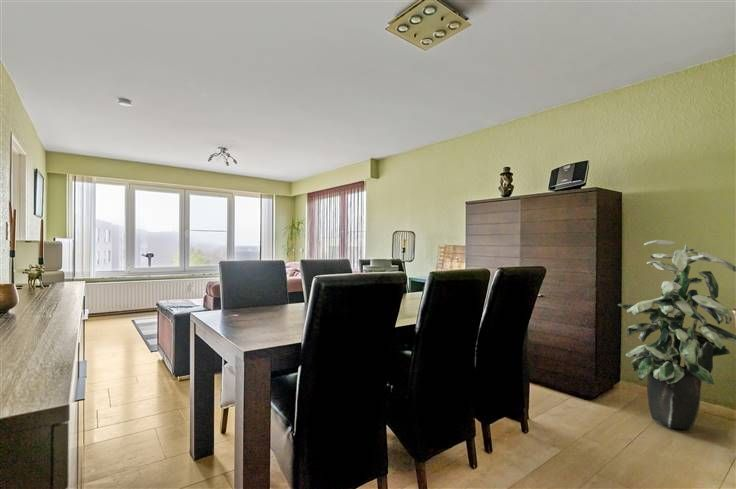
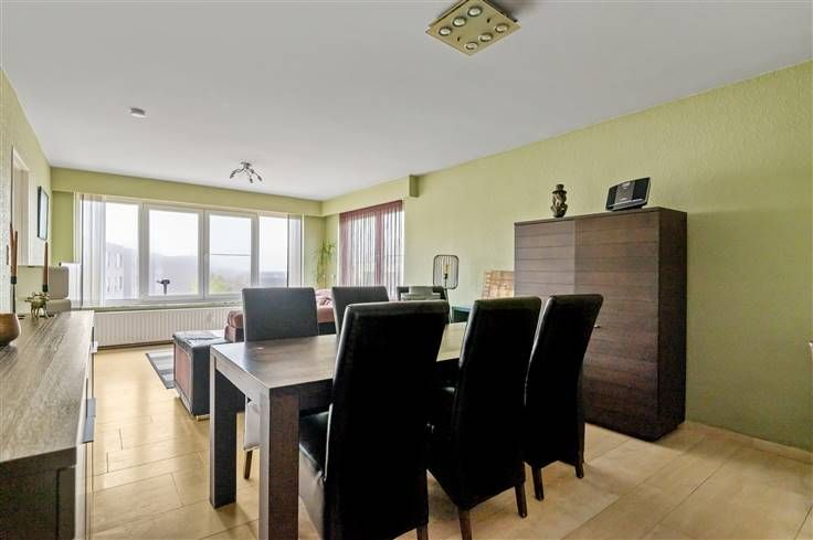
- indoor plant [617,239,736,431]
